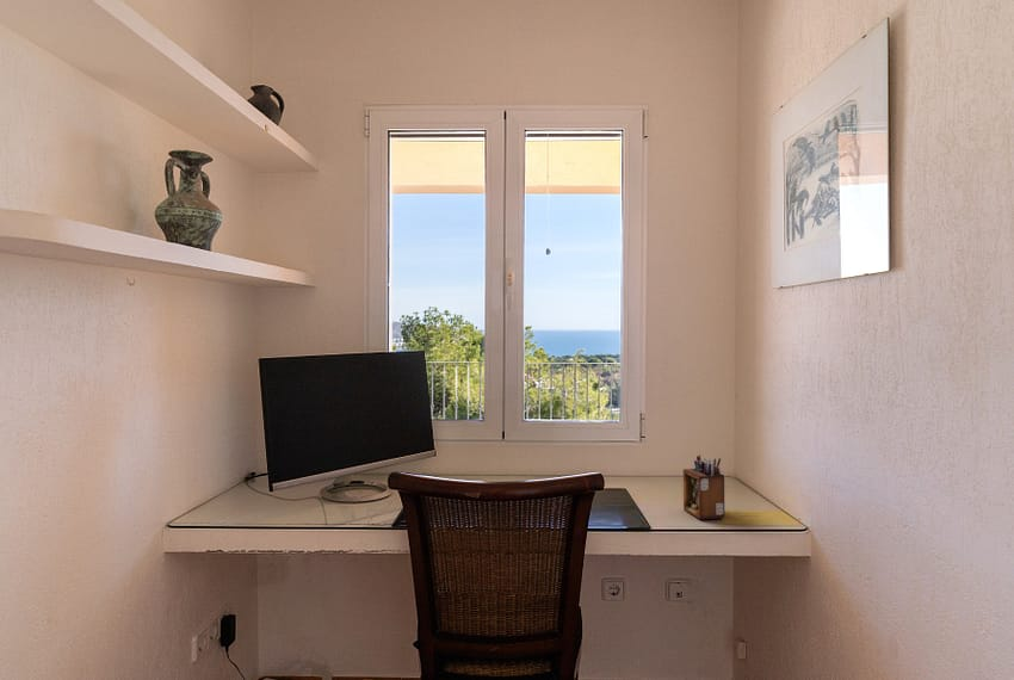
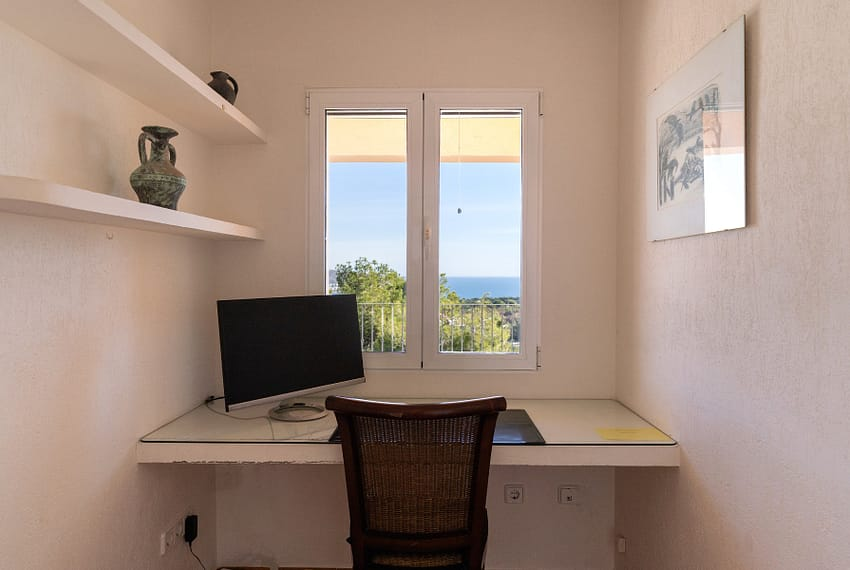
- desk organizer [682,453,725,520]
